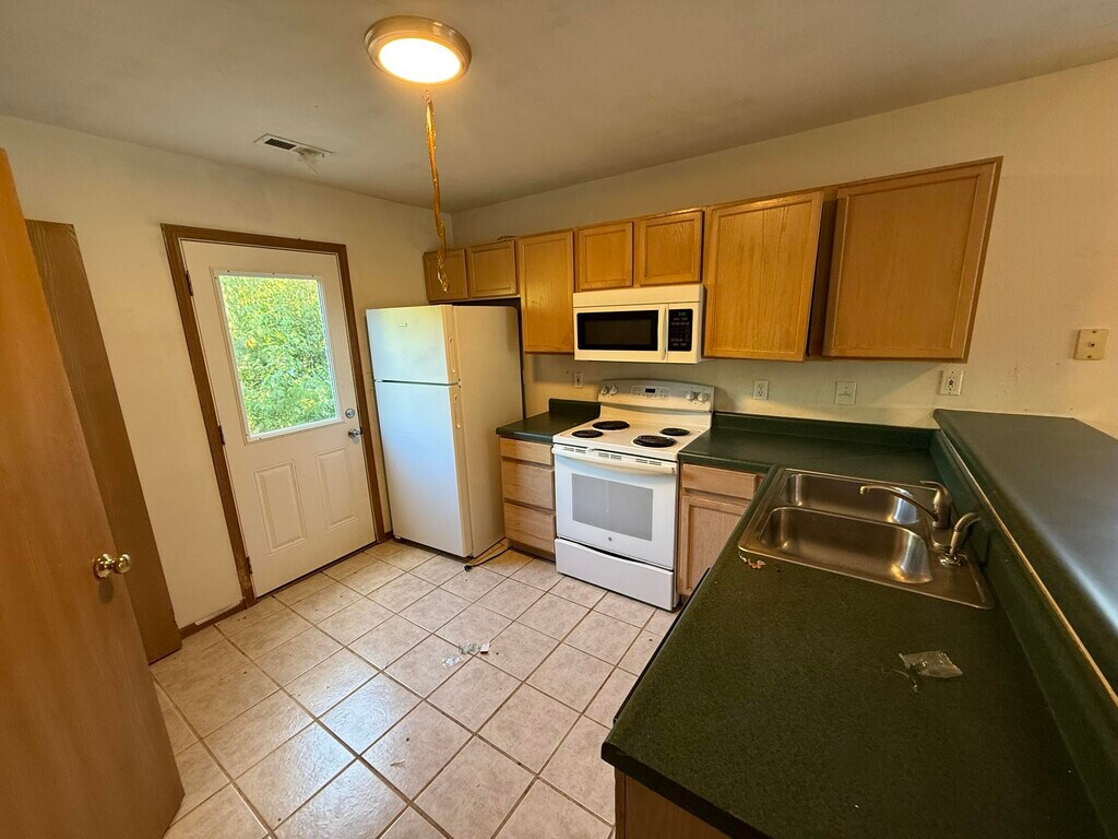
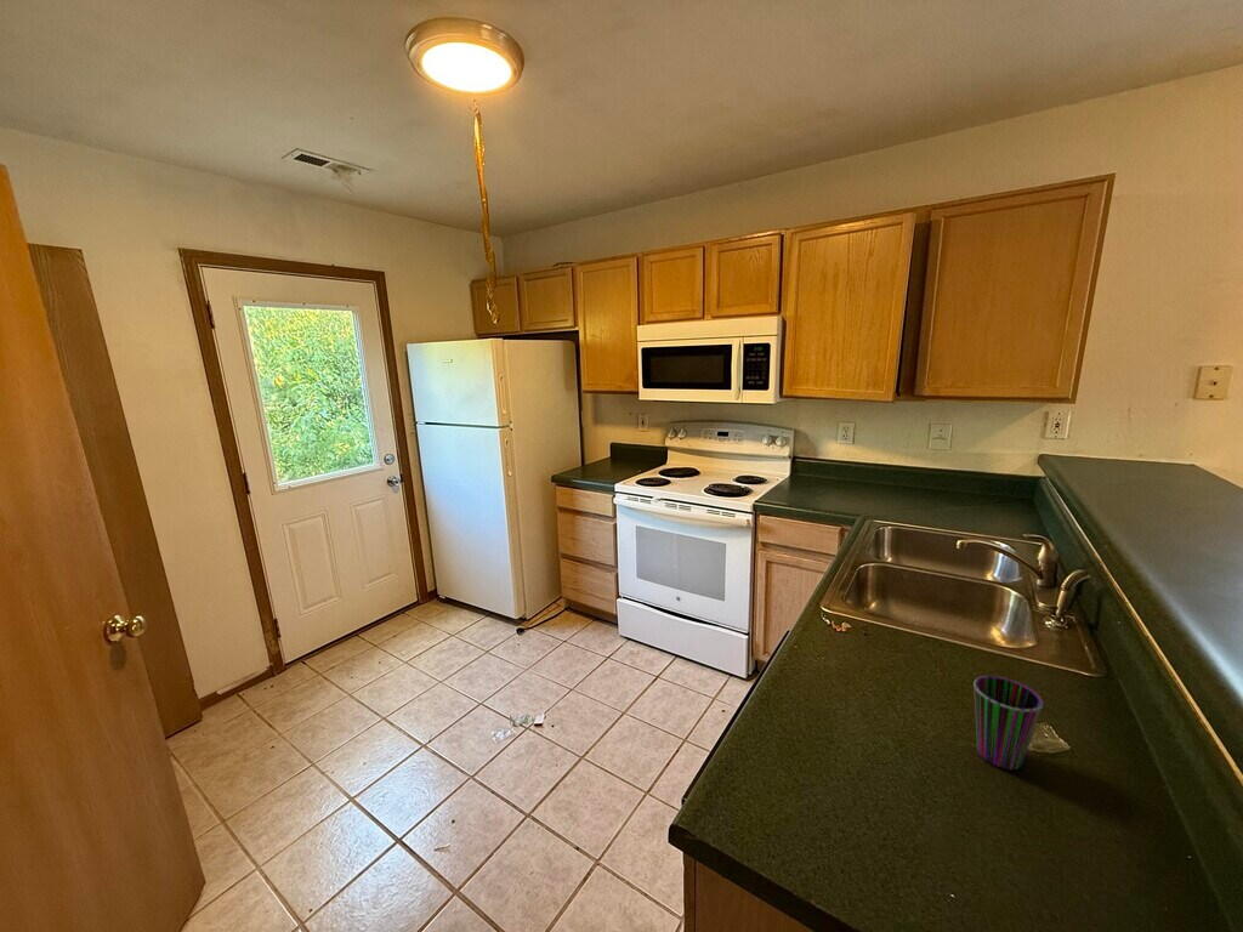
+ cup [972,675,1044,771]
